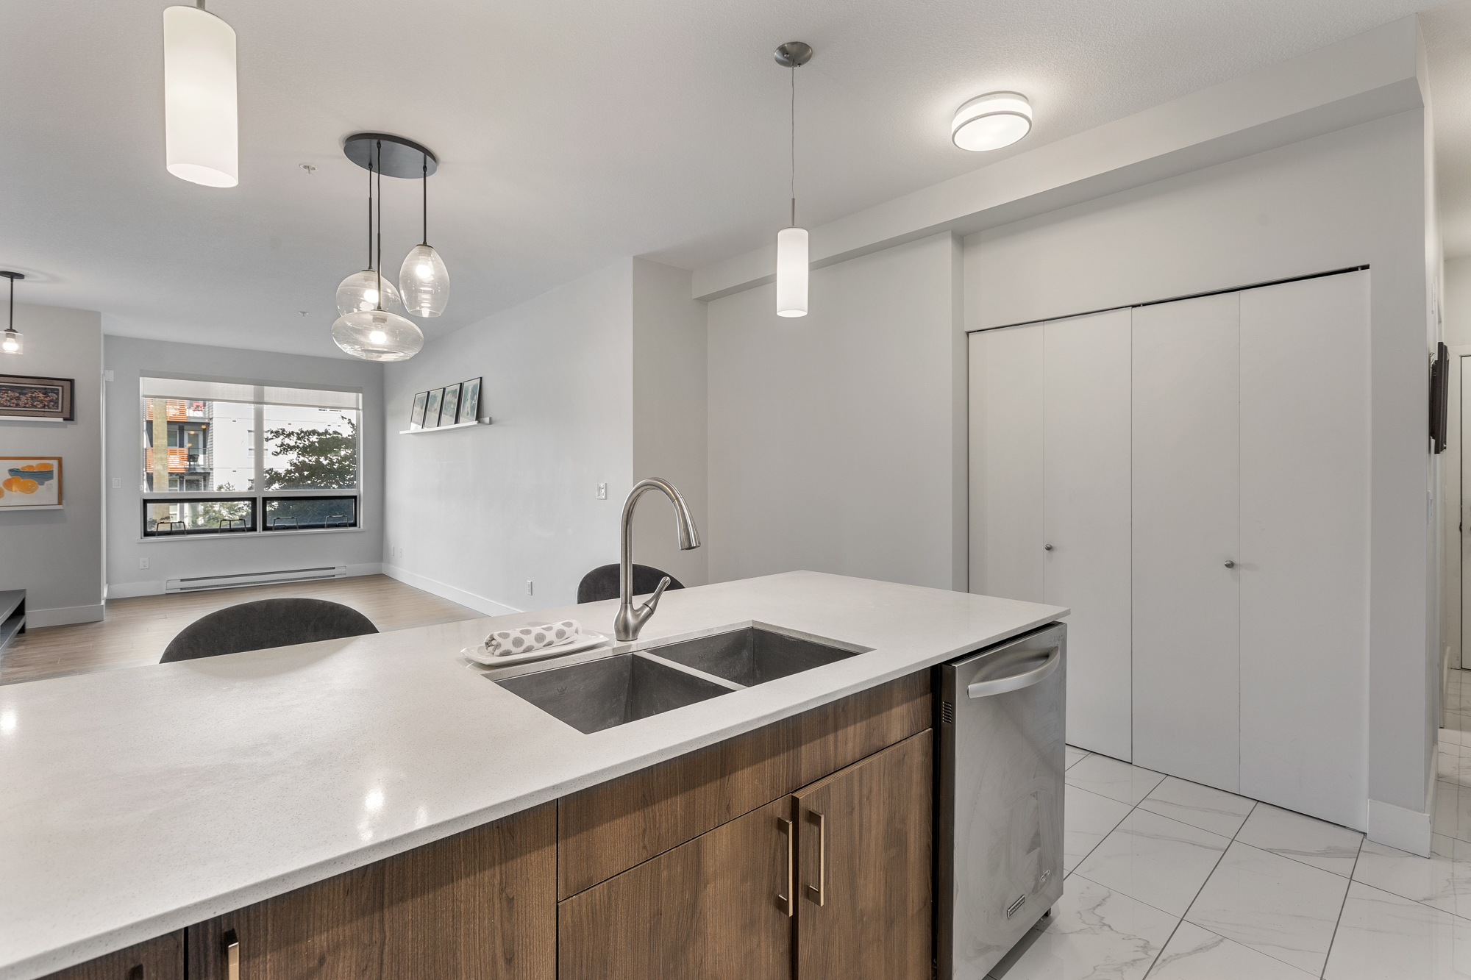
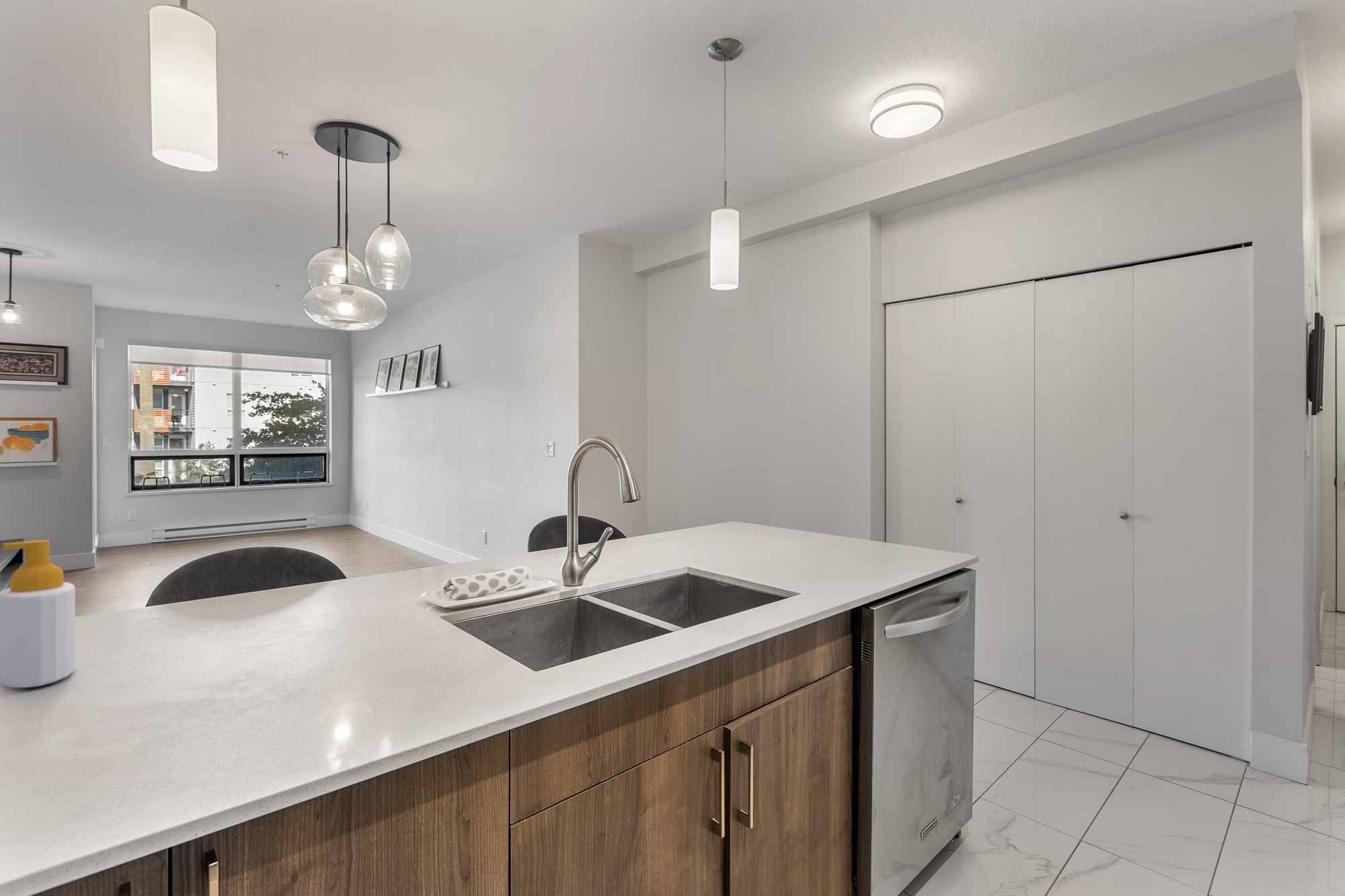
+ soap bottle [0,539,76,688]
